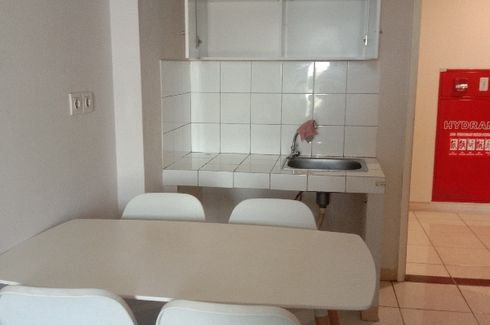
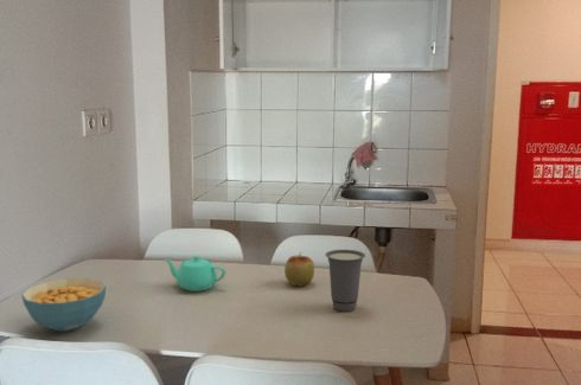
+ apple [283,251,315,287]
+ cereal bowl [20,277,107,333]
+ cup [325,249,366,313]
+ teapot [164,255,226,293]
